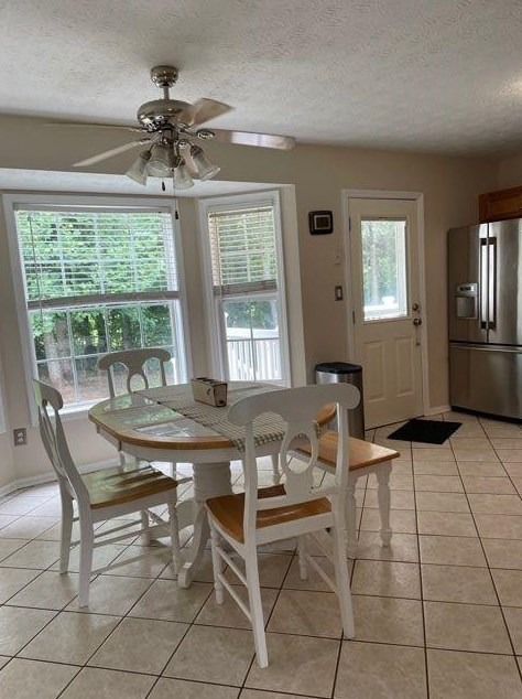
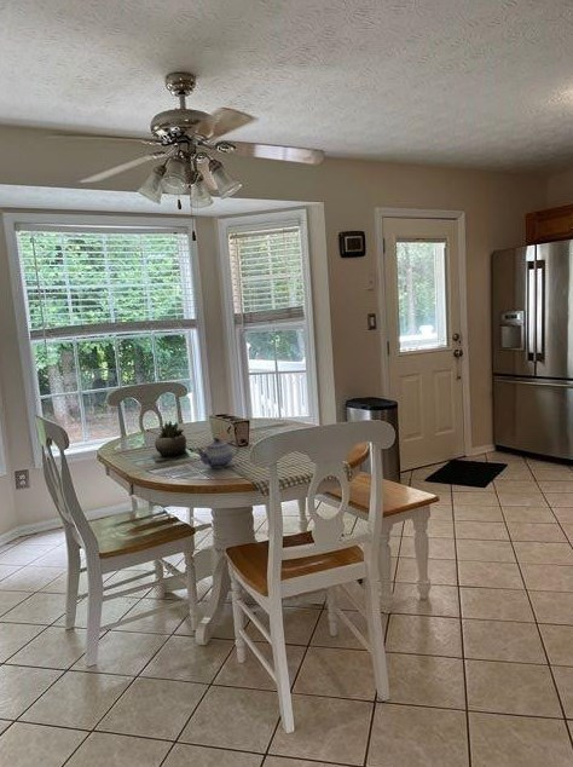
+ succulent plant [152,420,191,462]
+ teapot [196,437,241,469]
